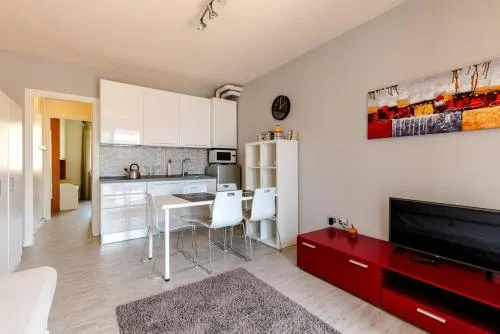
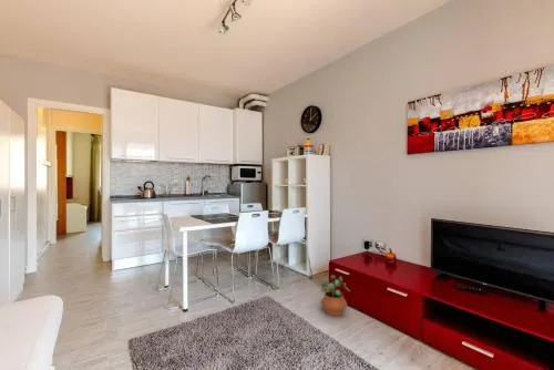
+ potted plant [319,274,351,317]
